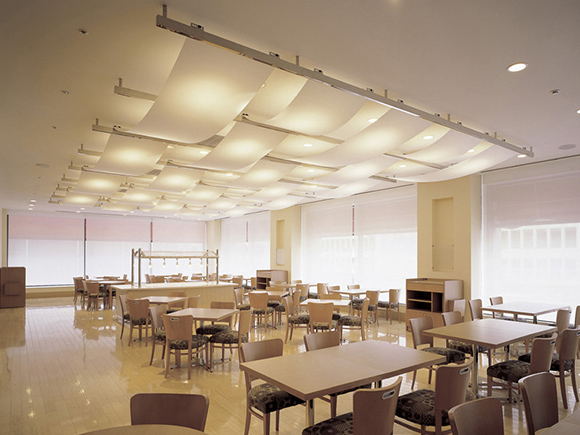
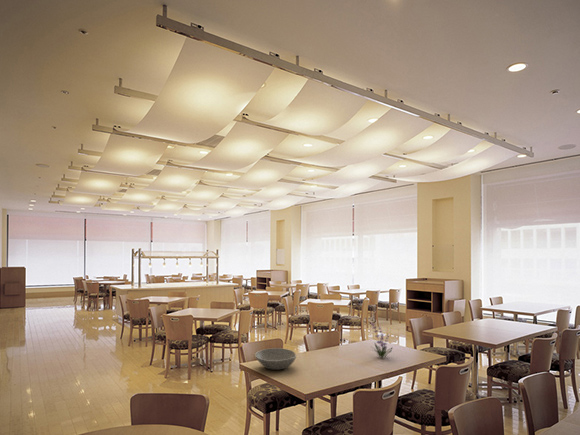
+ plant [369,321,394,359]
+ bowl [254,347,297,371]
